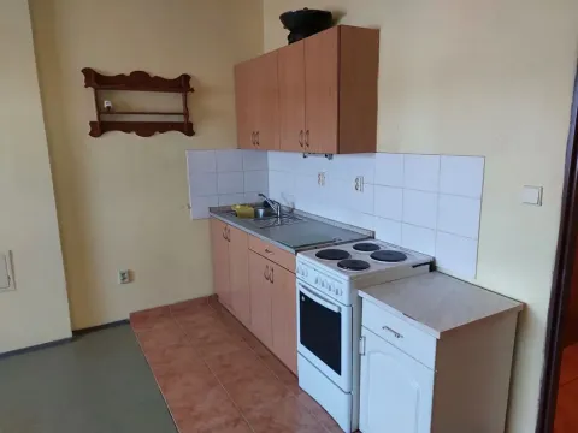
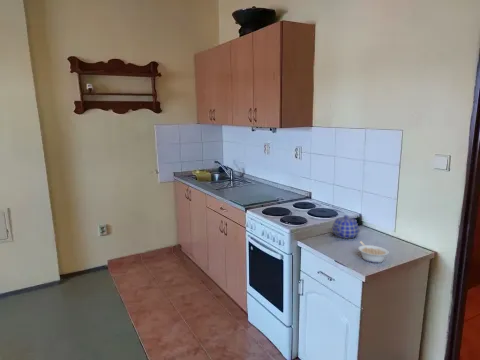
+ legume [357,240,389,264]
+ teapot [331,214,360,239]
